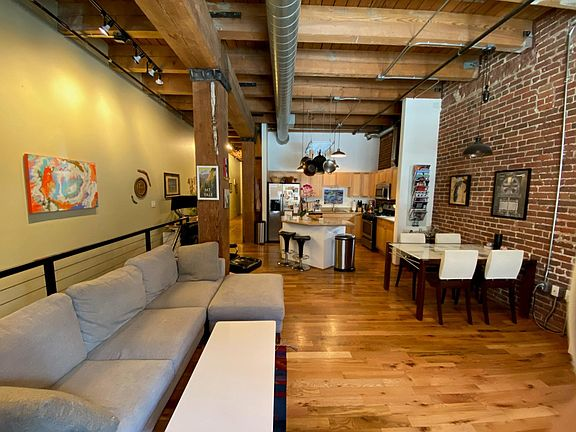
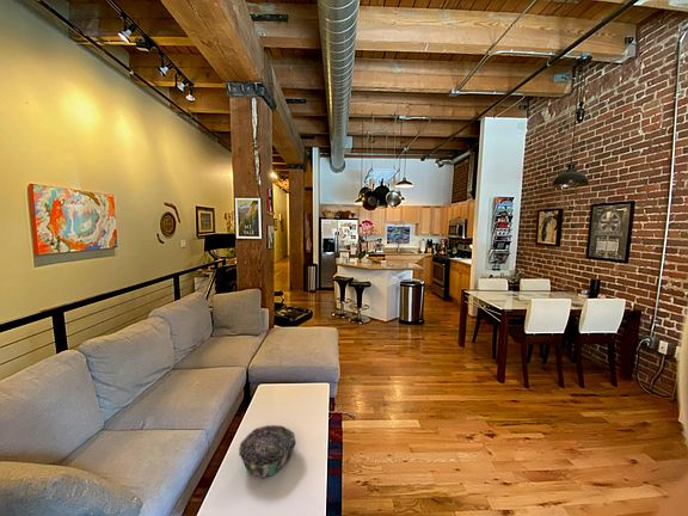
+ decorative bowl [238,424,297,479]
